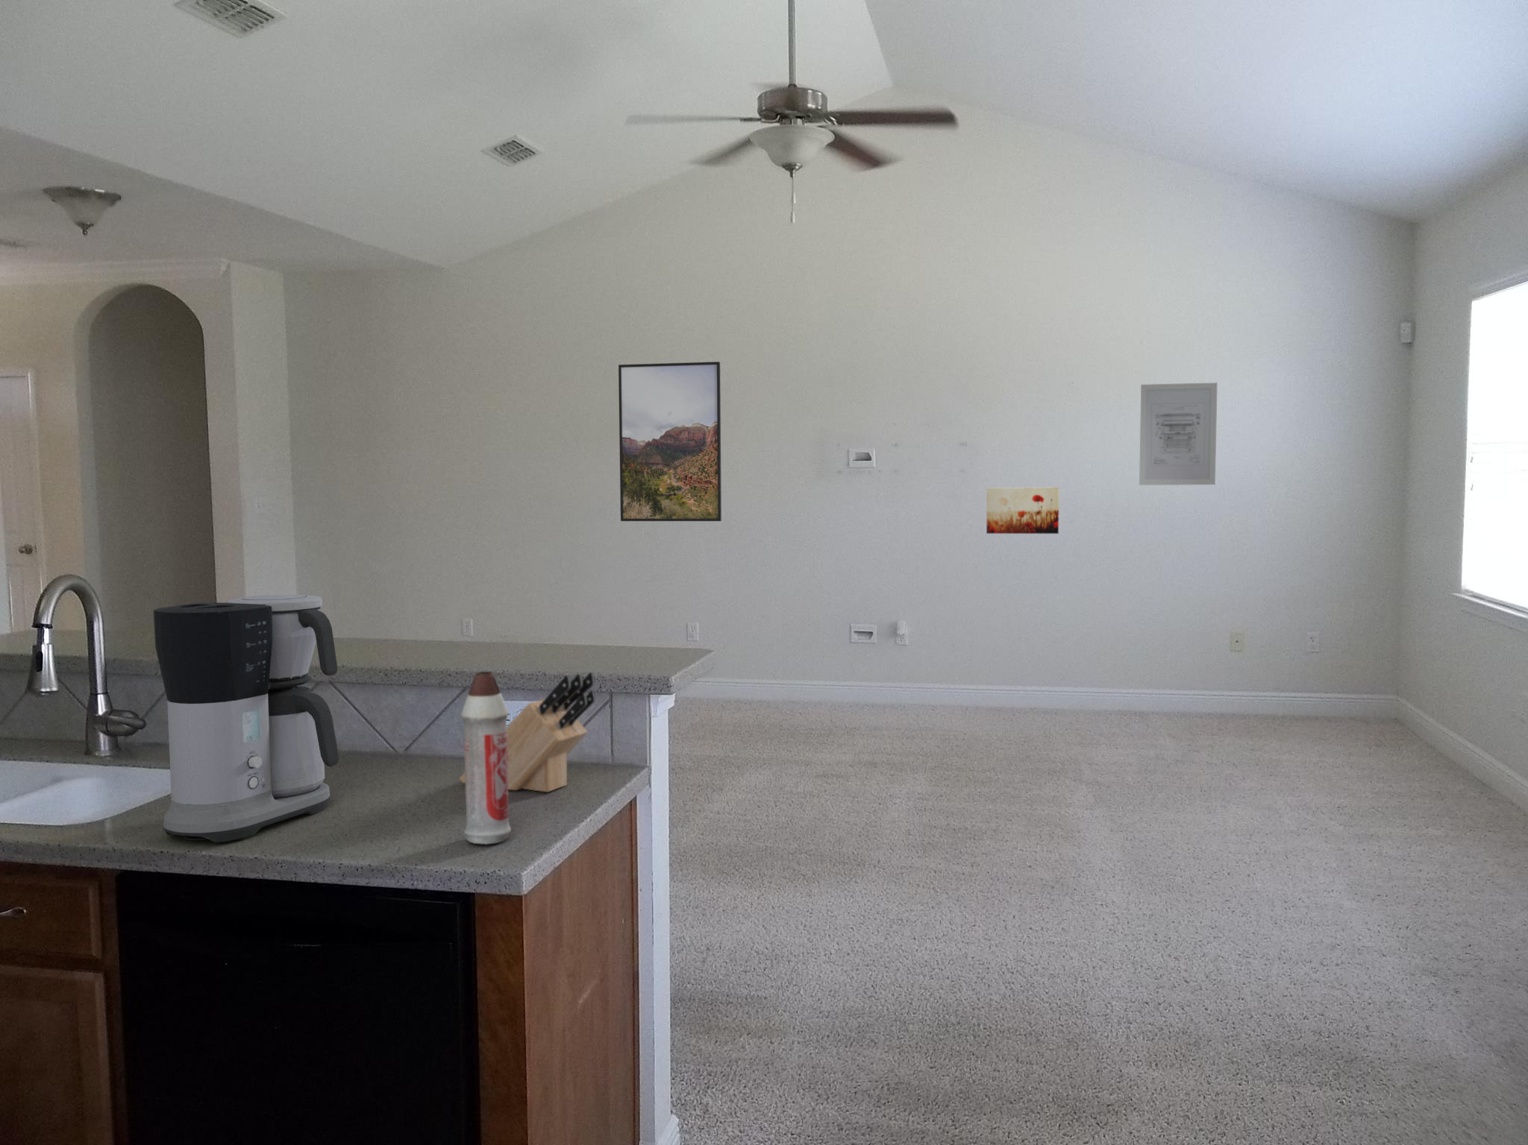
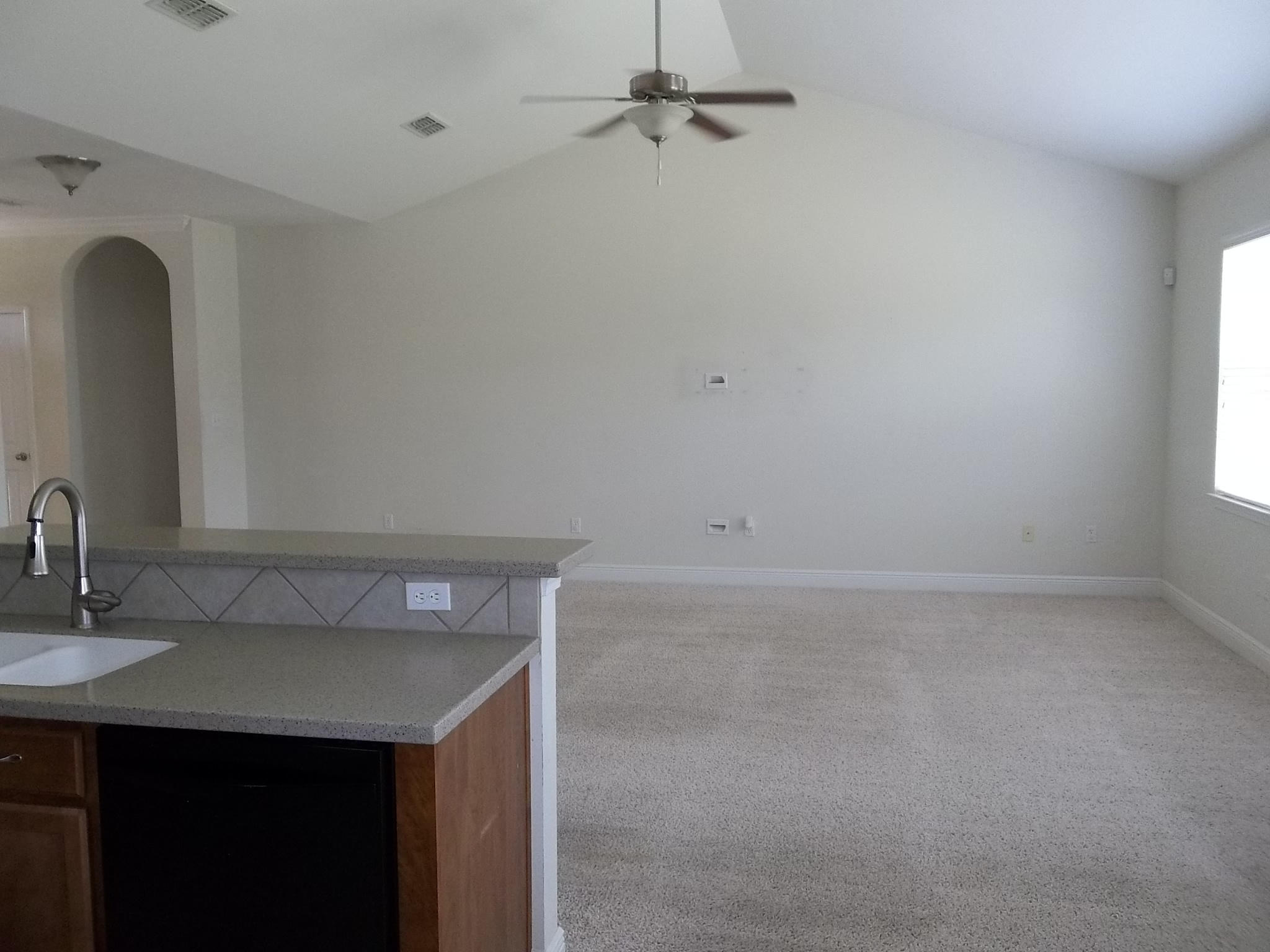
- coffee maker [153,593,340,843]
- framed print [617,361,722,522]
- wall art [985,487,1060,534]
- wall art [1138,381,1219,486]
- spray bottle [461,671,511,846]
- knife block [458,671,596,793]
